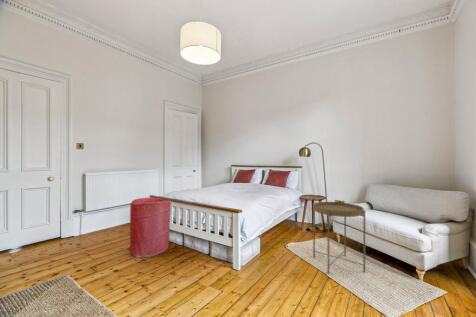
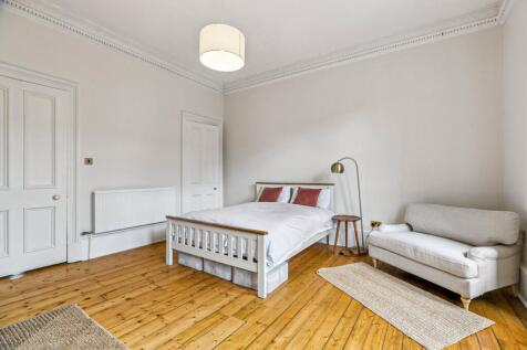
- laundry hamper [128,196,172,258]
- side table [312,201,366,274]
